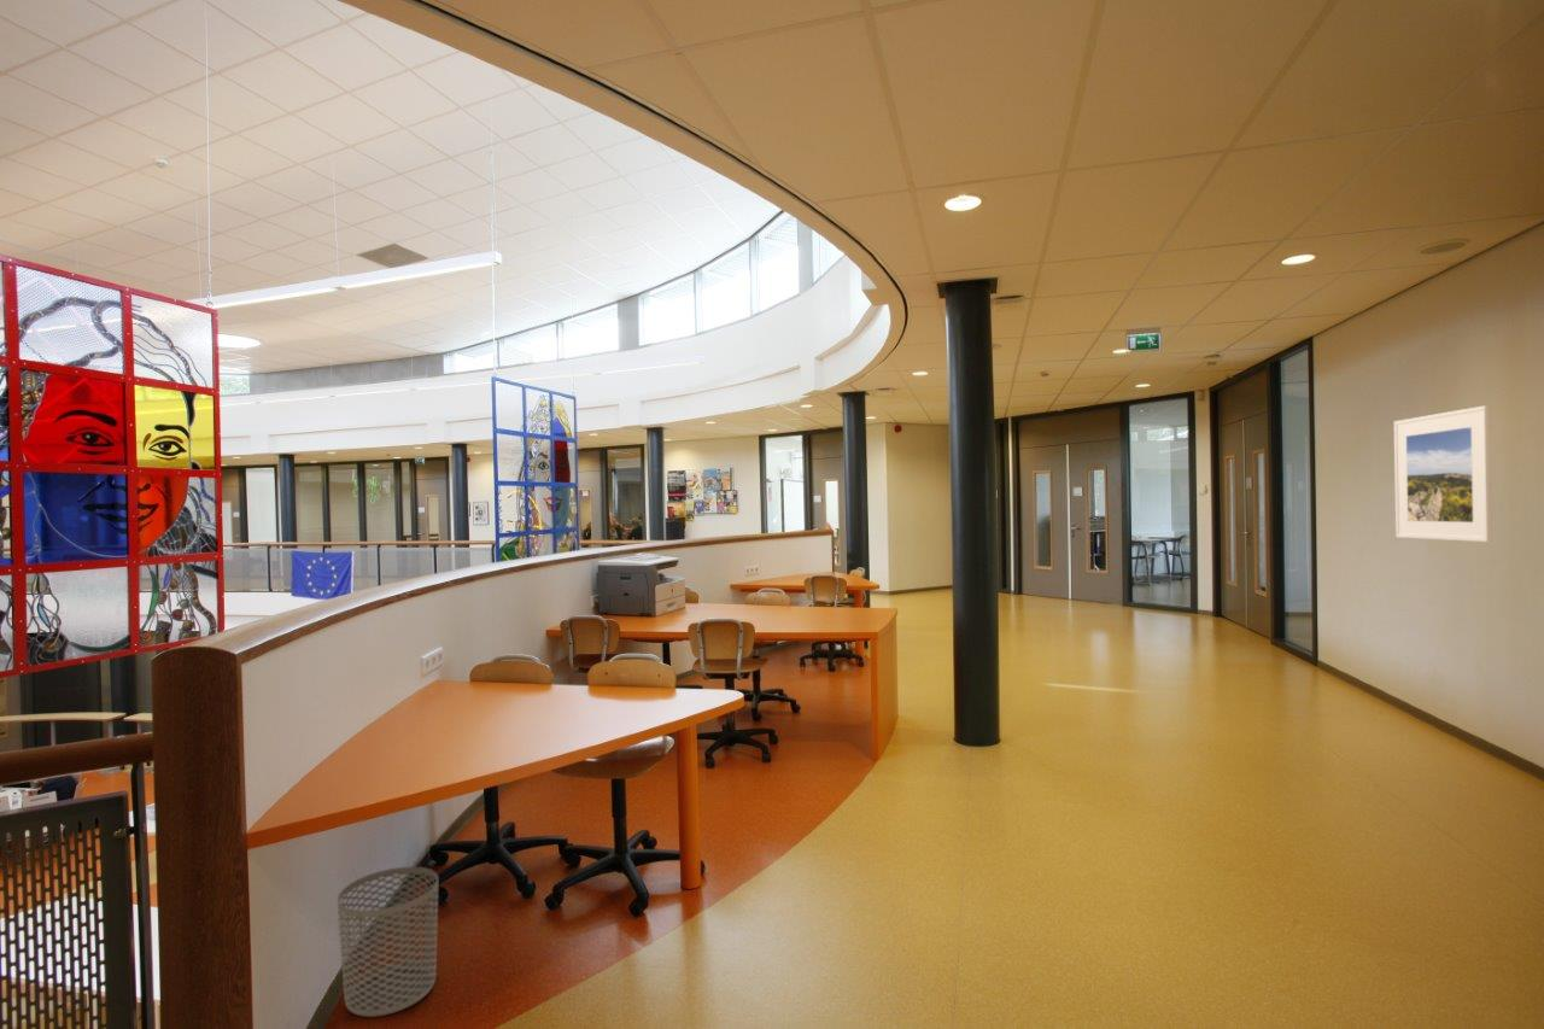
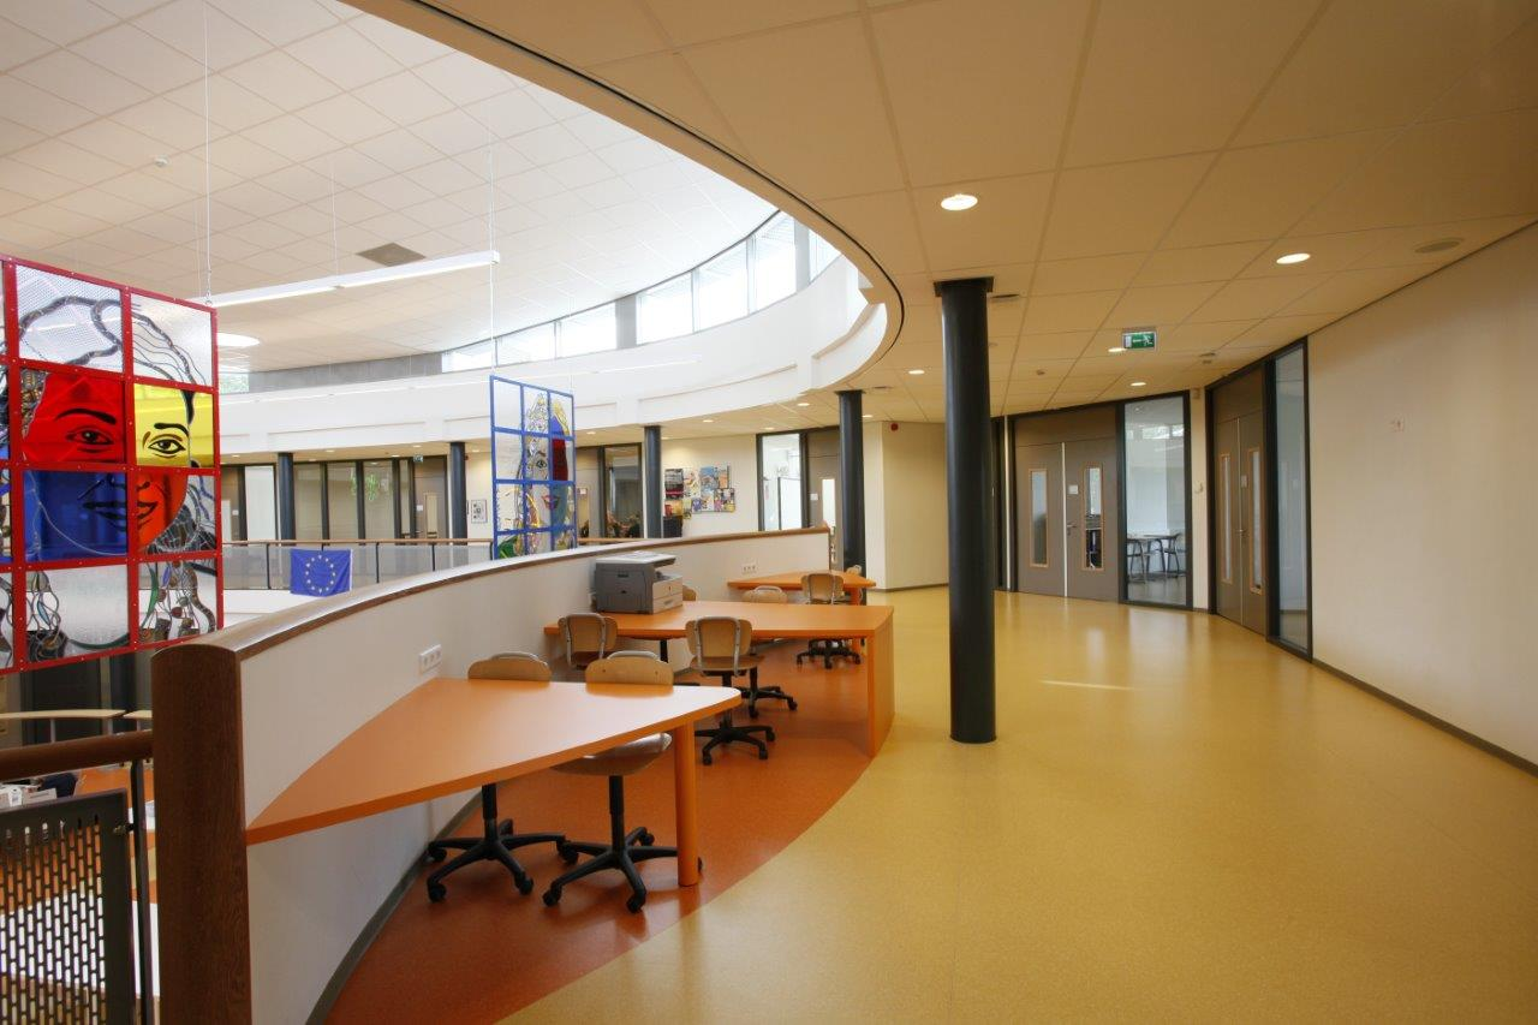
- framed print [1393,404,1492,543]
- waste bin [337,866,439,1018]
